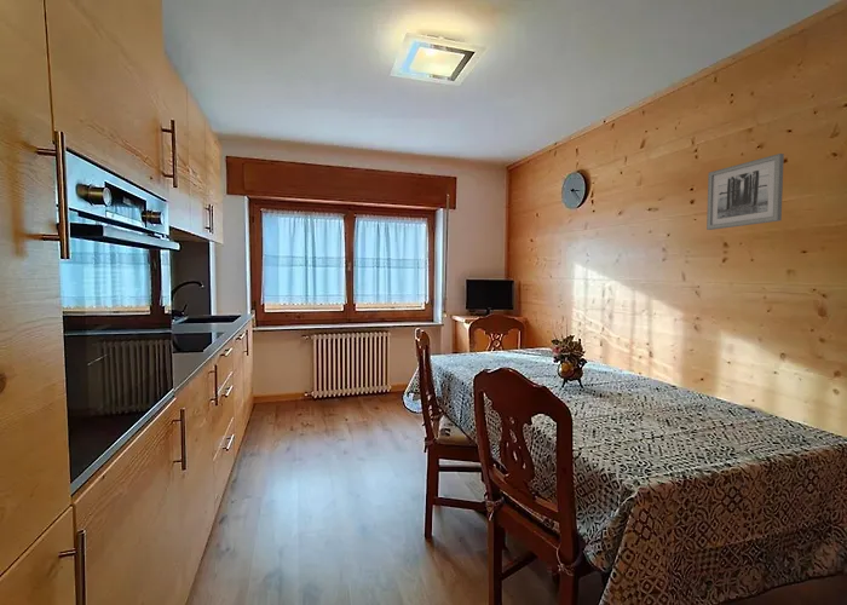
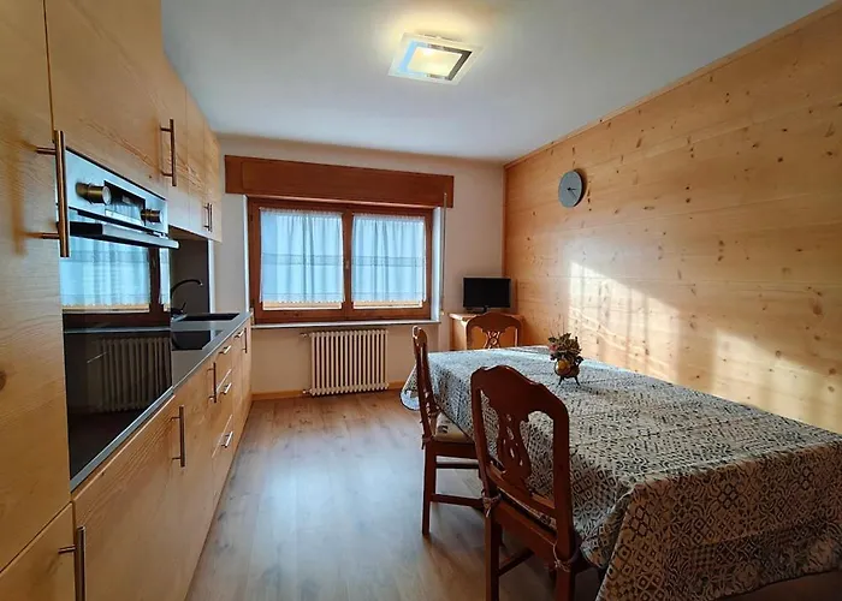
- wall art [705,152,785,231]
